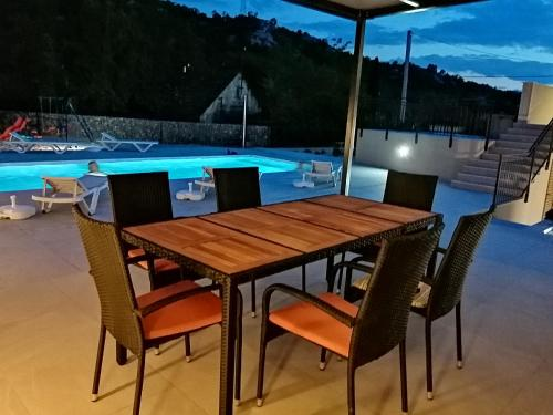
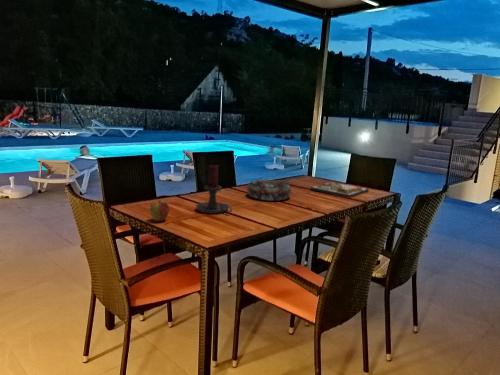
+ decorative bowl [246,179,292,202]
+ candle holder [195,164,233,214]
+ apple [149,200,170,222]
+ dinner plate [309,181,370,199]
